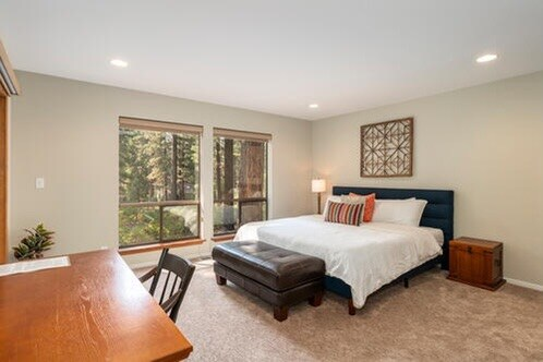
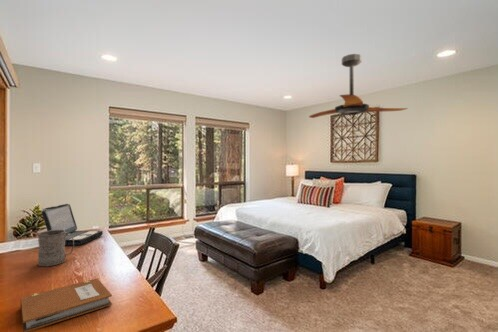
+ ceiling fan [308,53,409,119]
+ mug [37,230,75,267]
+ notebook [20,277,113,332]
+ laptop [40,203,104,246]
